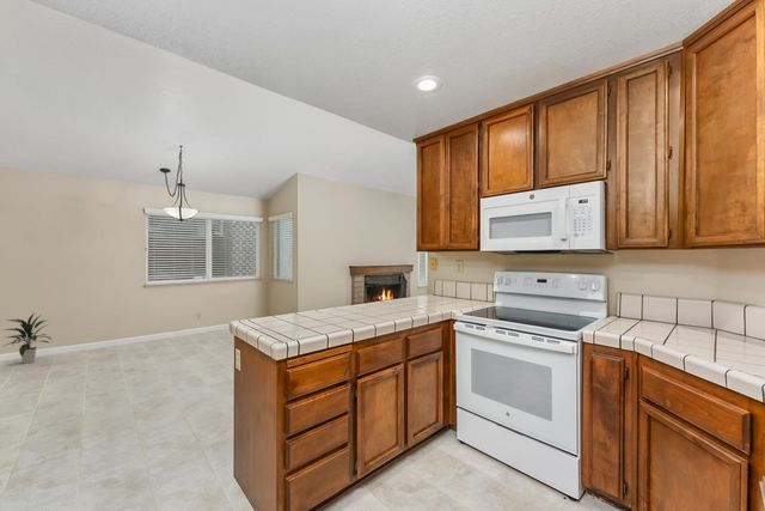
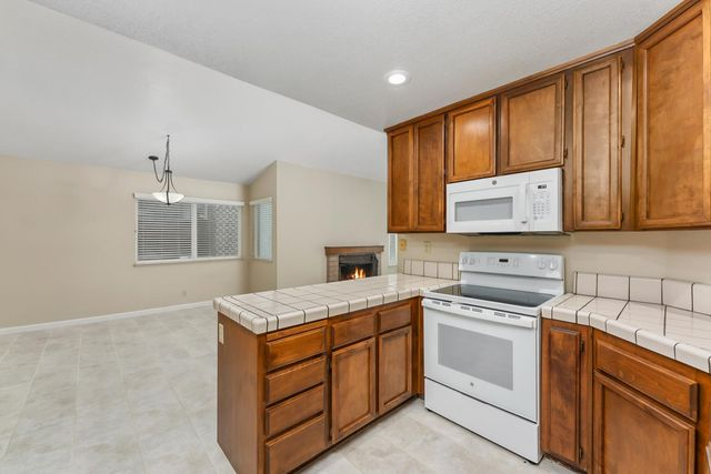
- indoor plant [1,311,53,365]
